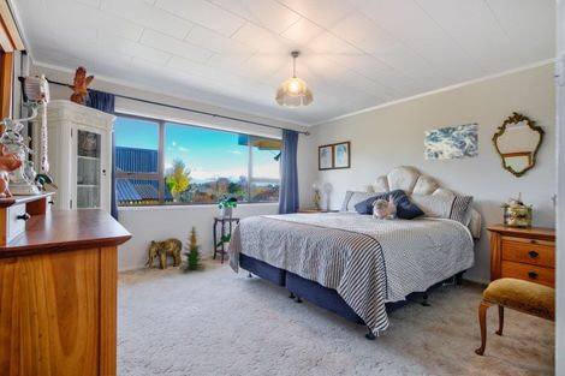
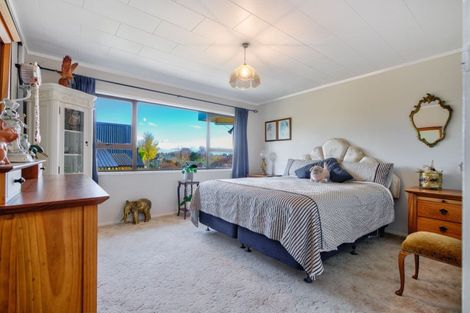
- wall art [423,121,478,162]
- indoor plant [179,225,210,274]
